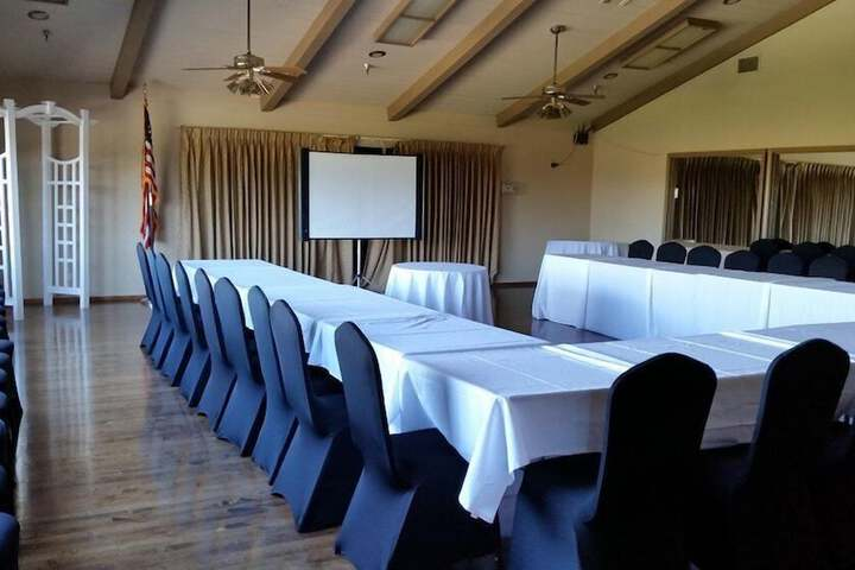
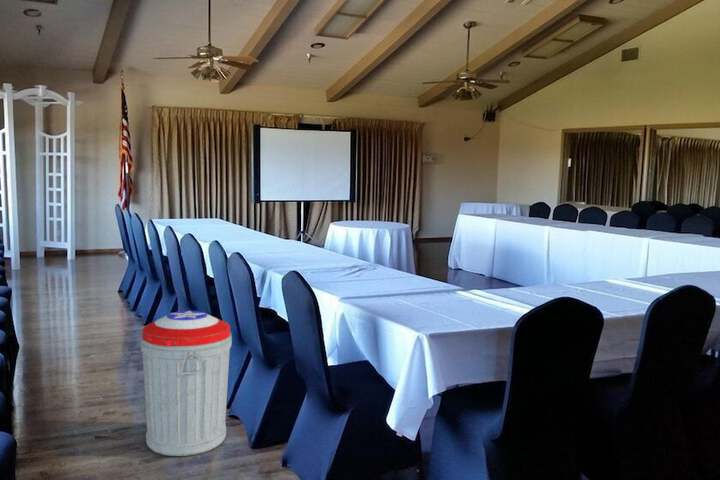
+ trash can [139,310,233,457]
